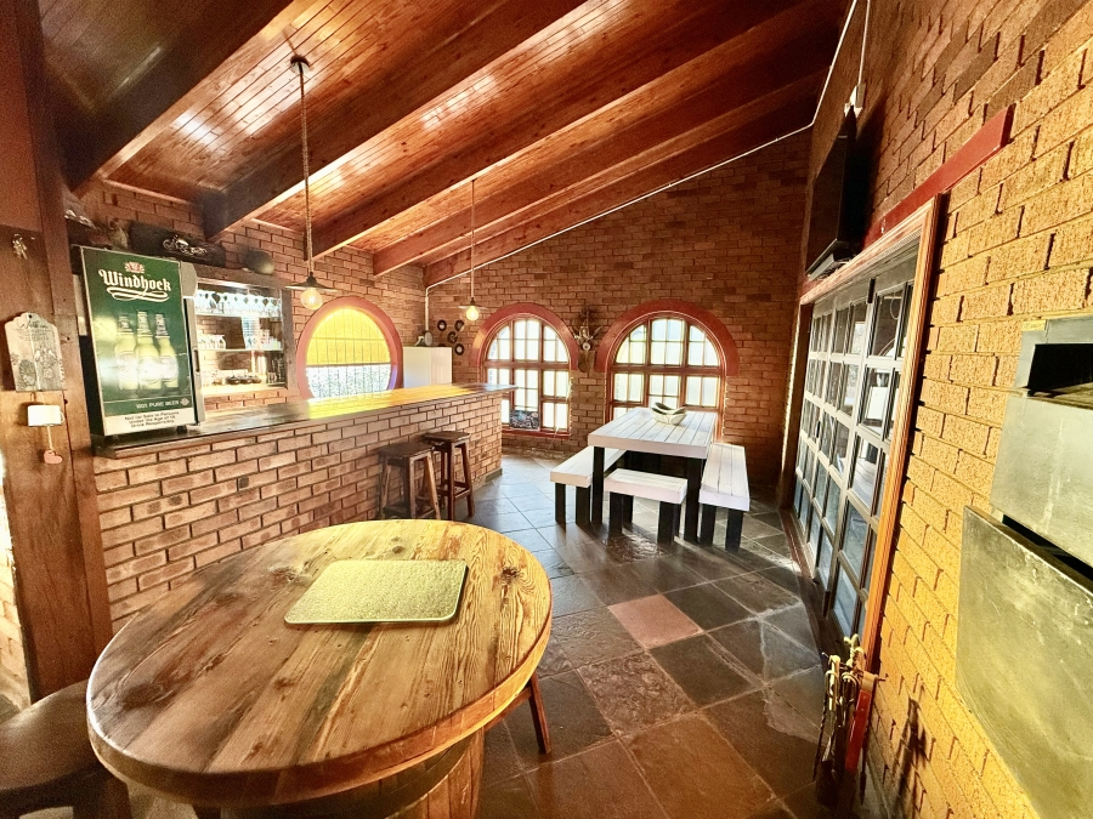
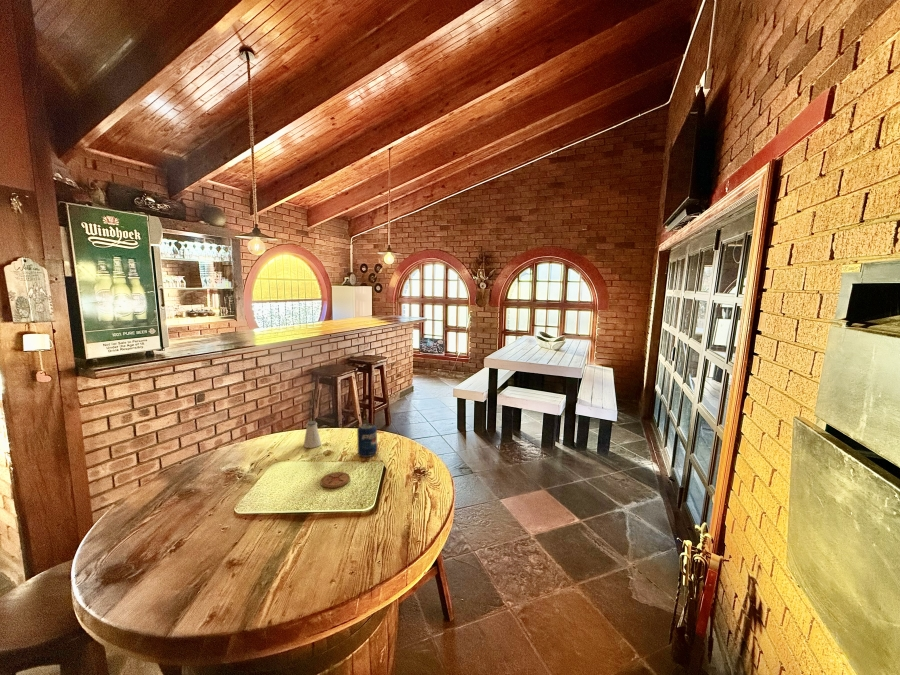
+ beverage can [356,422,378,458]
+ coaster [320,471,351,489]
+ saltshaker [303,420,322,449]
